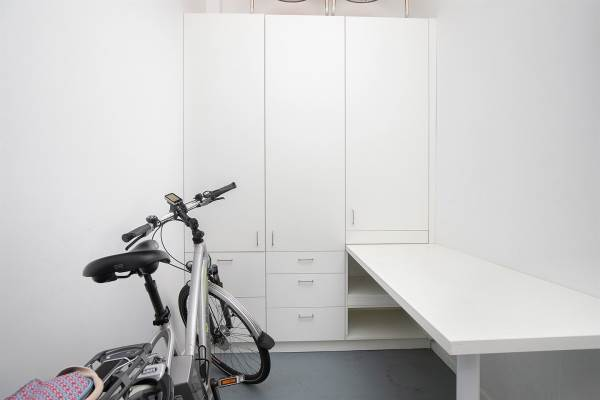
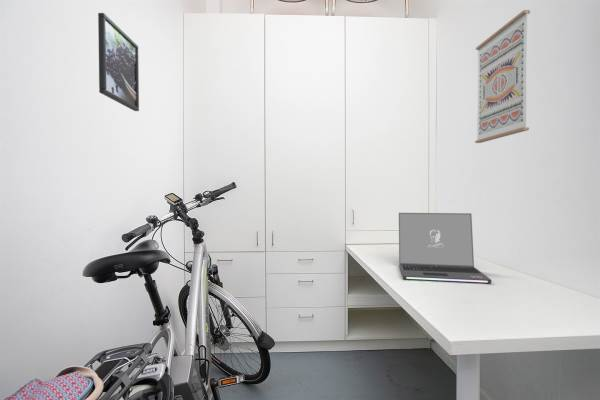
+ wall art [474,9,531,144]
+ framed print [97,12,140,112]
+ laptop [398,212,492,284]
